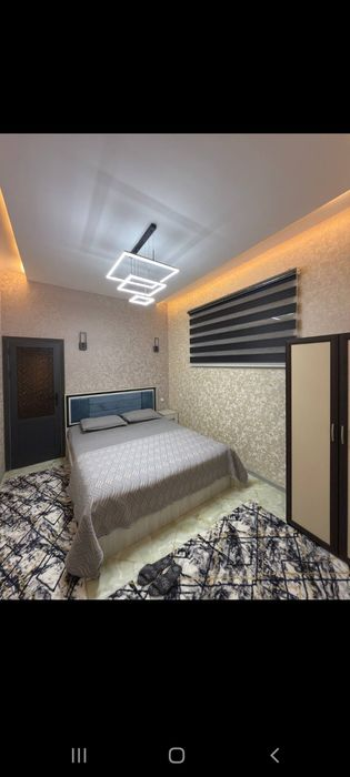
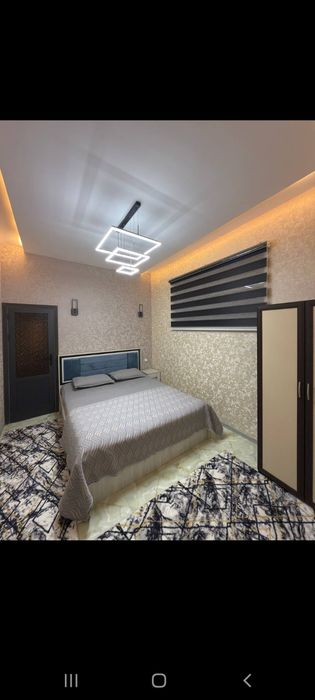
- slippers [136,556,183,597]
